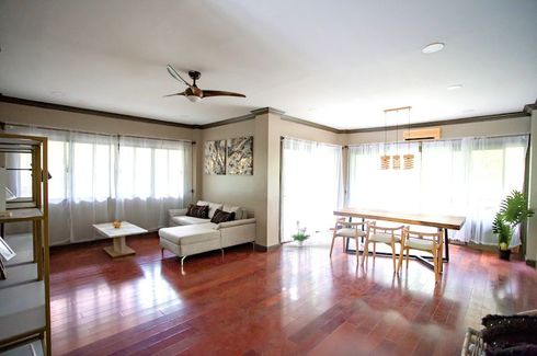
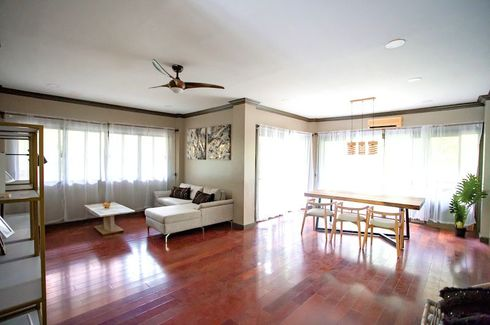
- potted plant [289,219,310,248]
